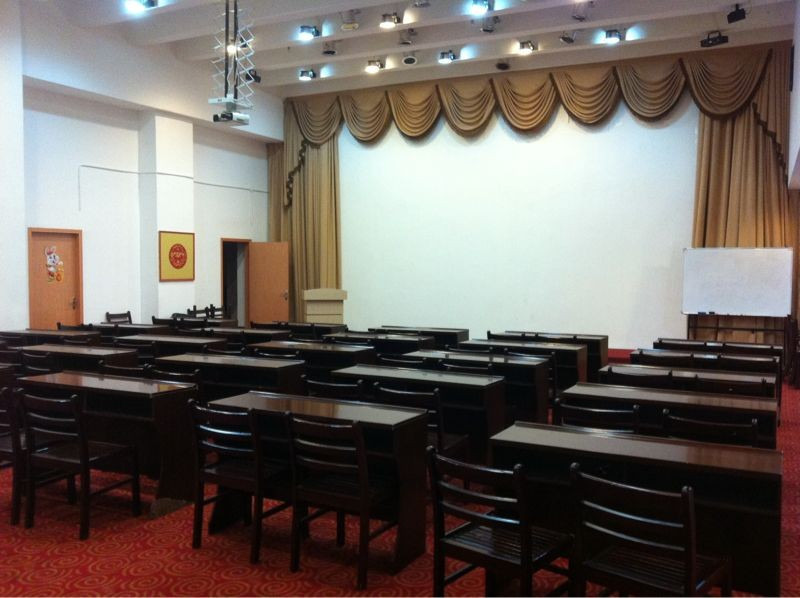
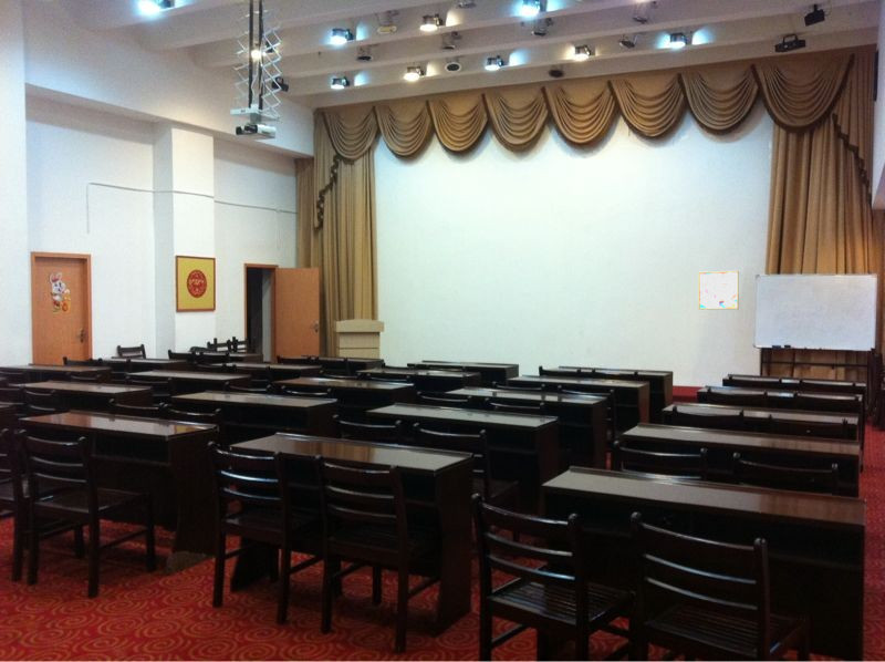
+ wall art [697,270,740,310]
